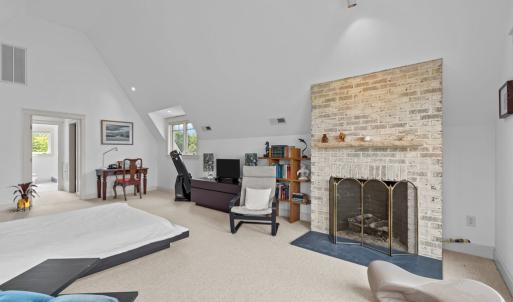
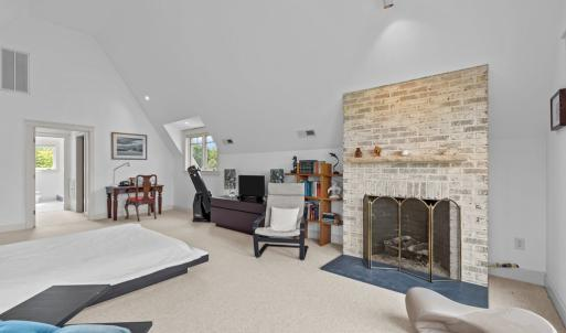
- house plant [6,181,41,213]
